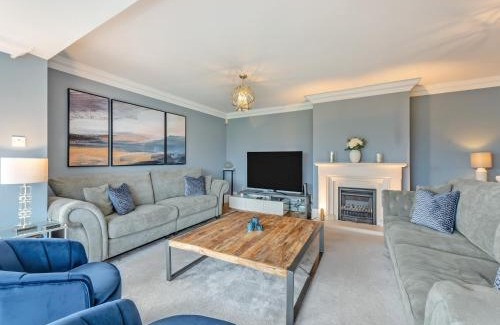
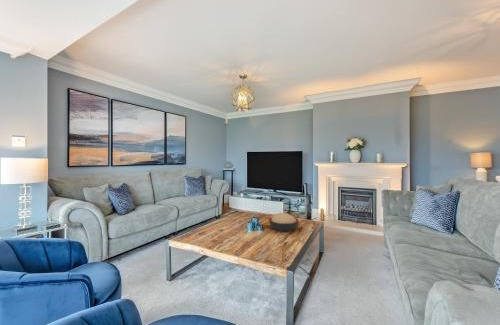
+ decorative bowl [268,212,300,232]
